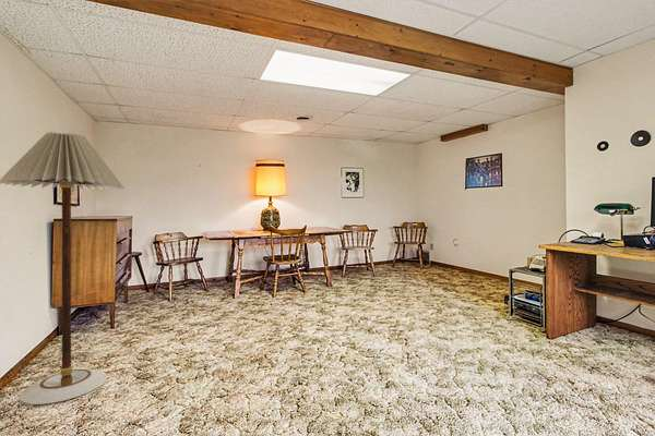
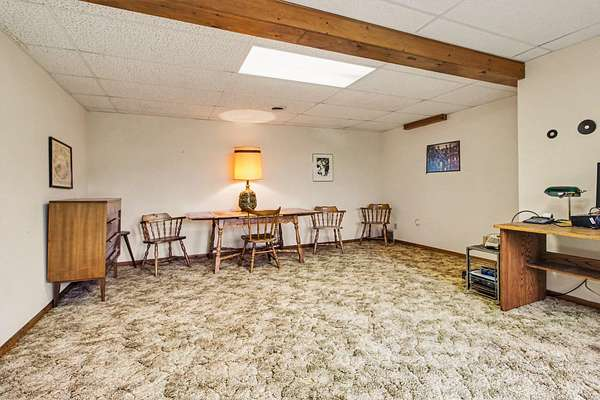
- floor lamp [0,131,126,405]
